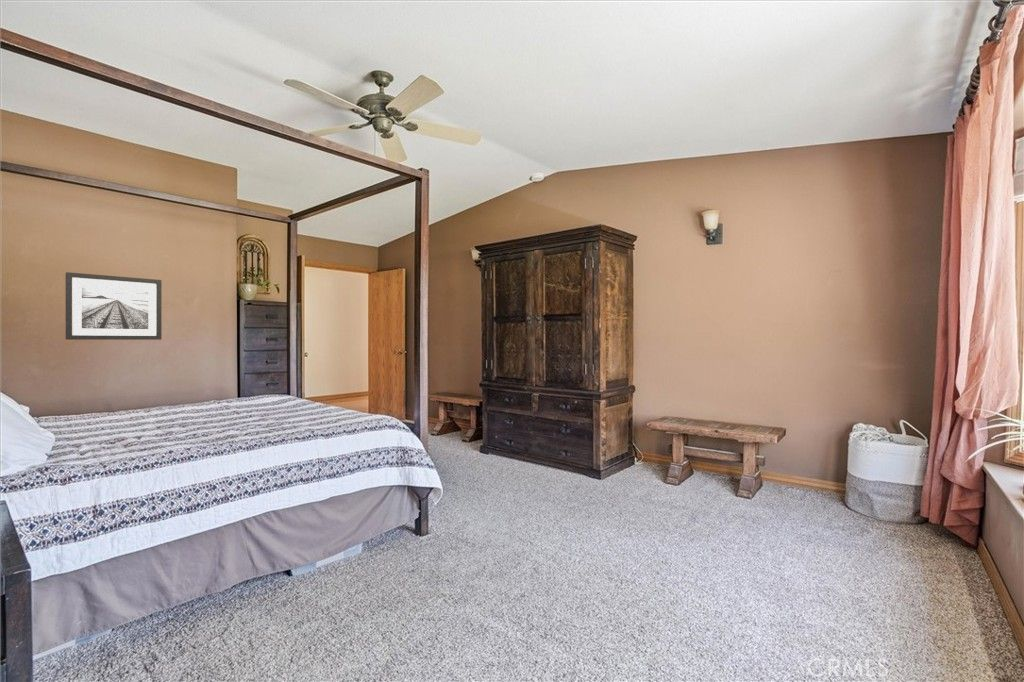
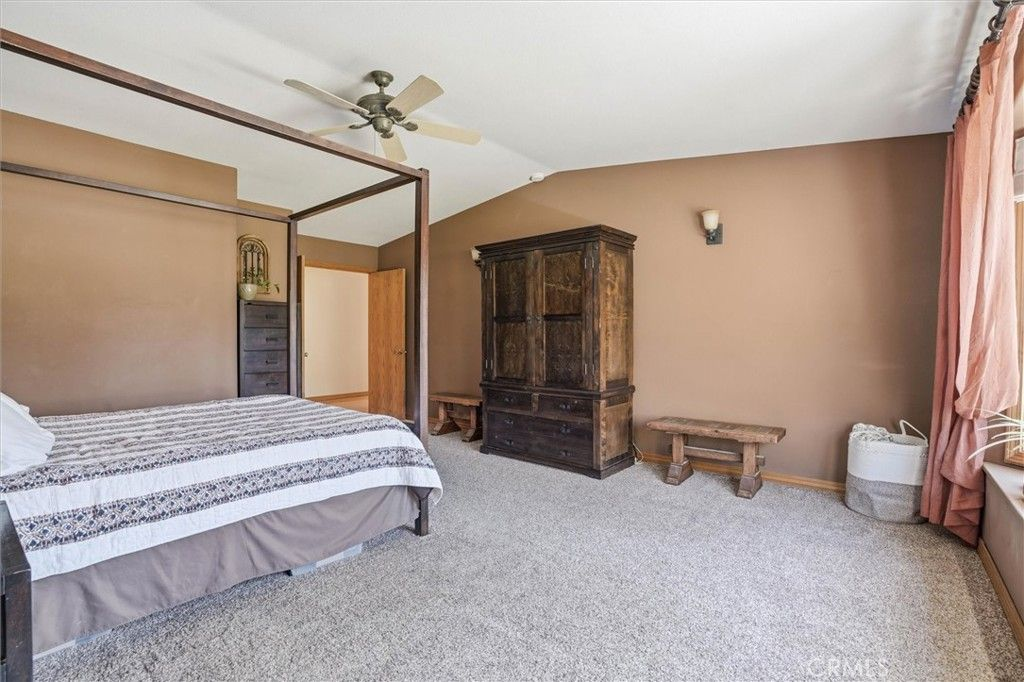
- wall art [65,271,162,341]
